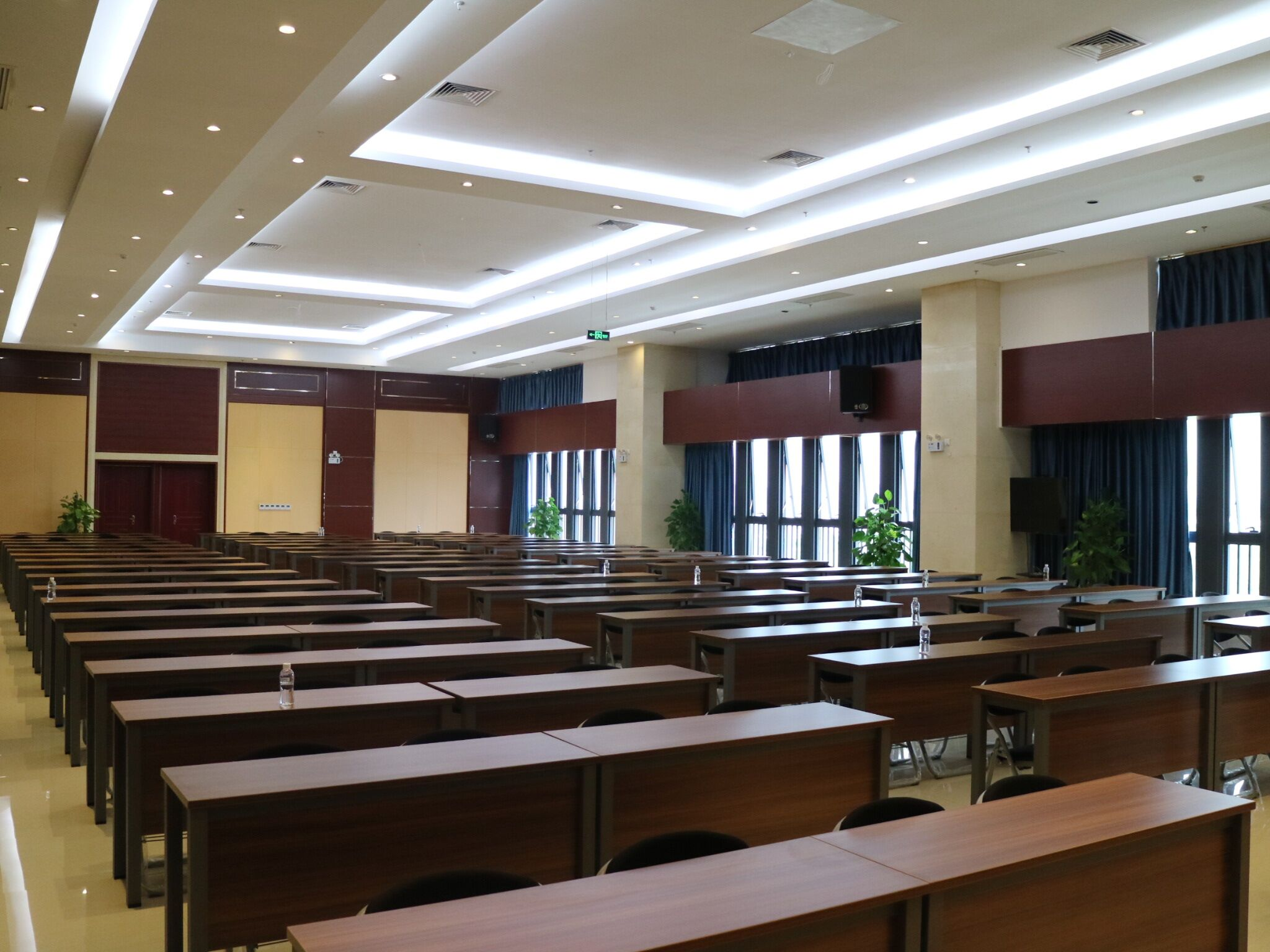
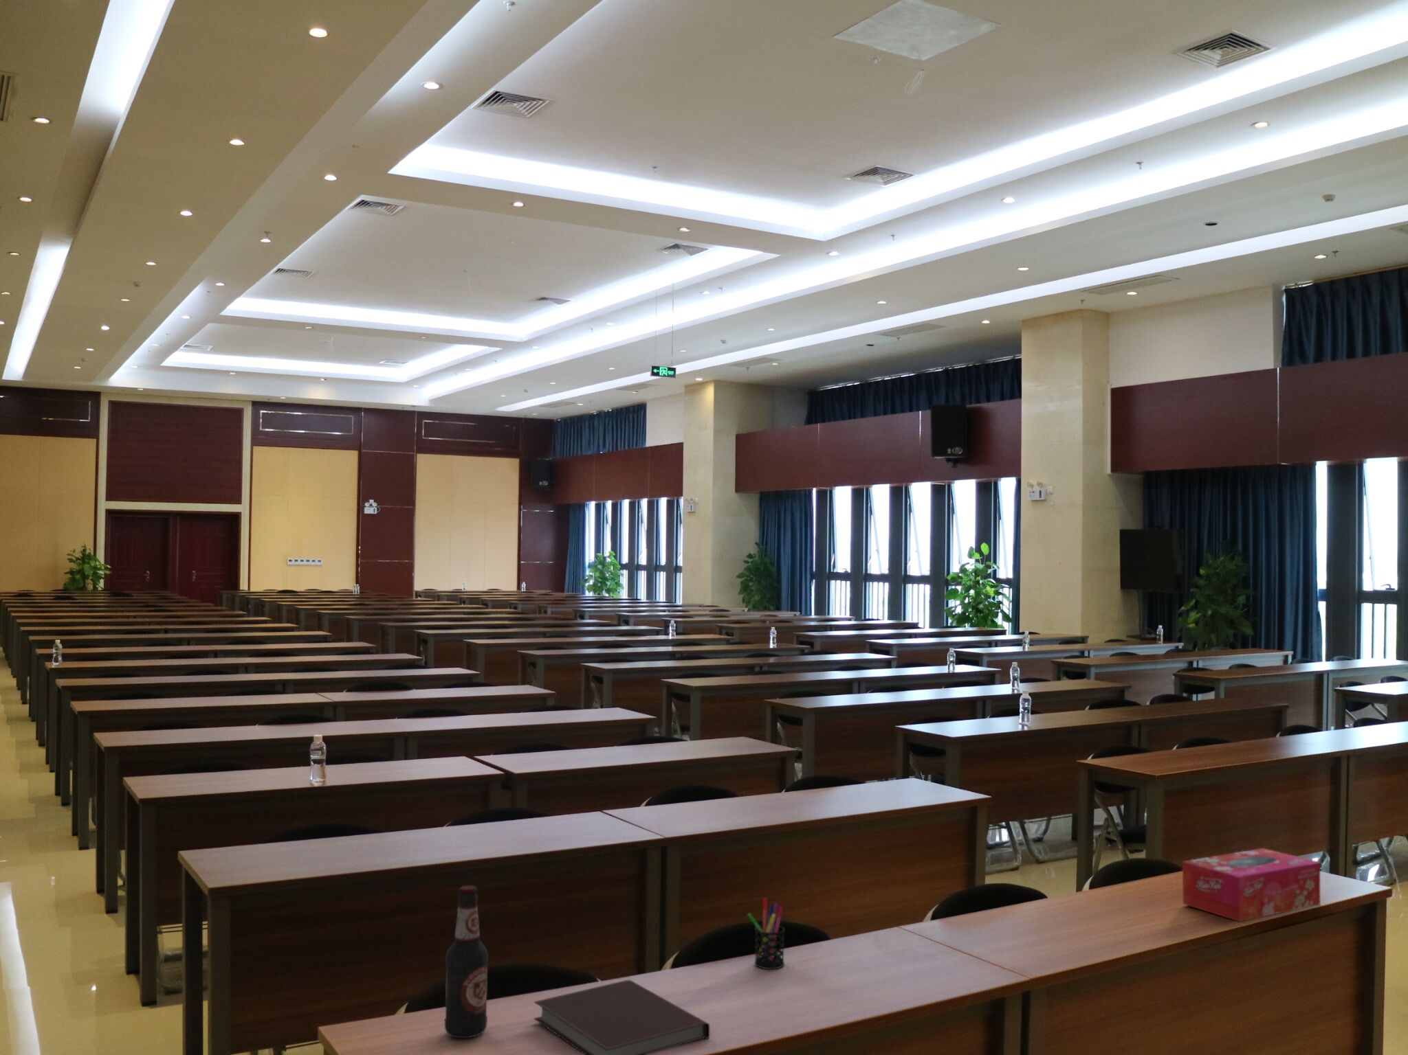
+ notebook [533,980,711,1055]
+ pen holder [746,898,785,970]
+ bottle [445,884,489,1039]
+ tissue box [1182,848,1320,922]
